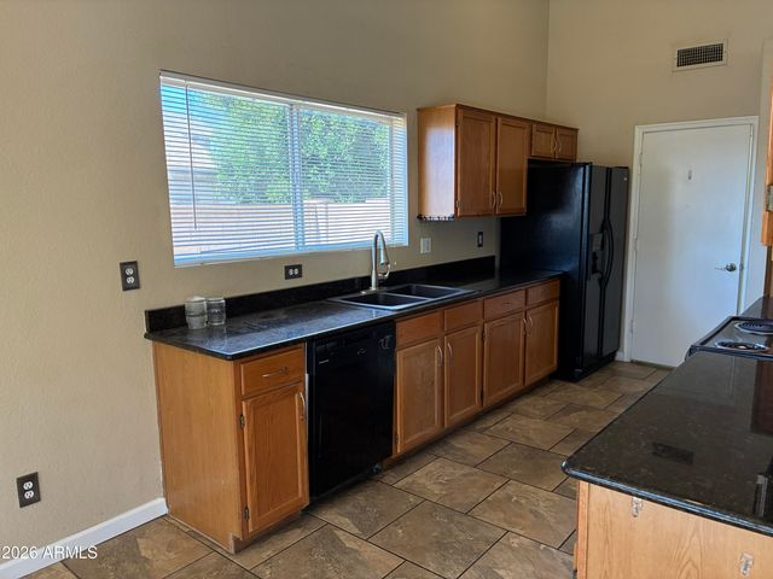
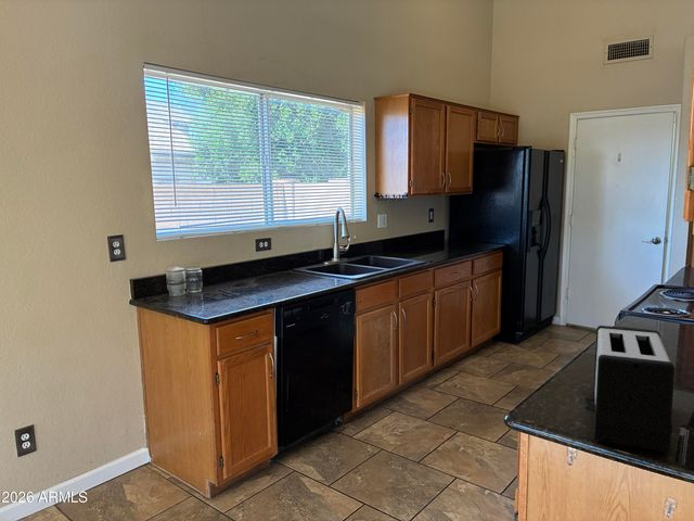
+ toaster [592,325,676,454]
